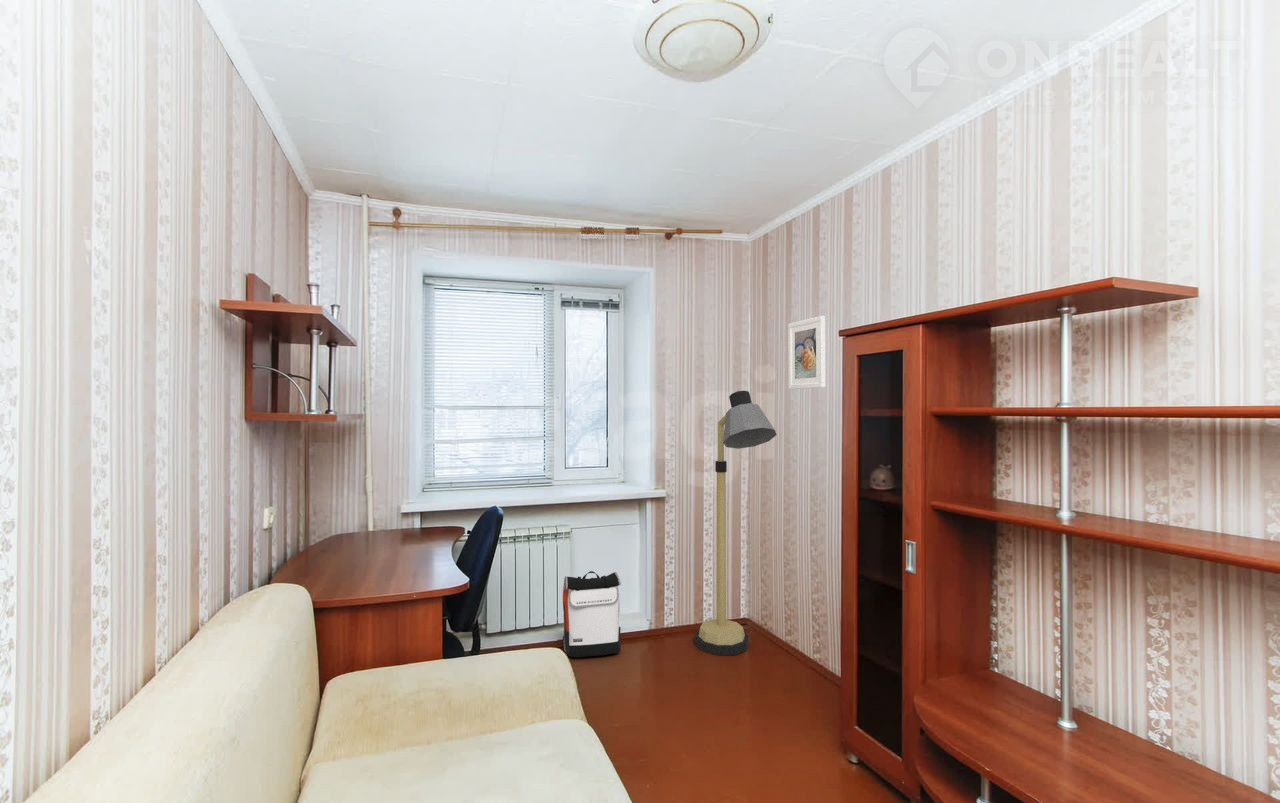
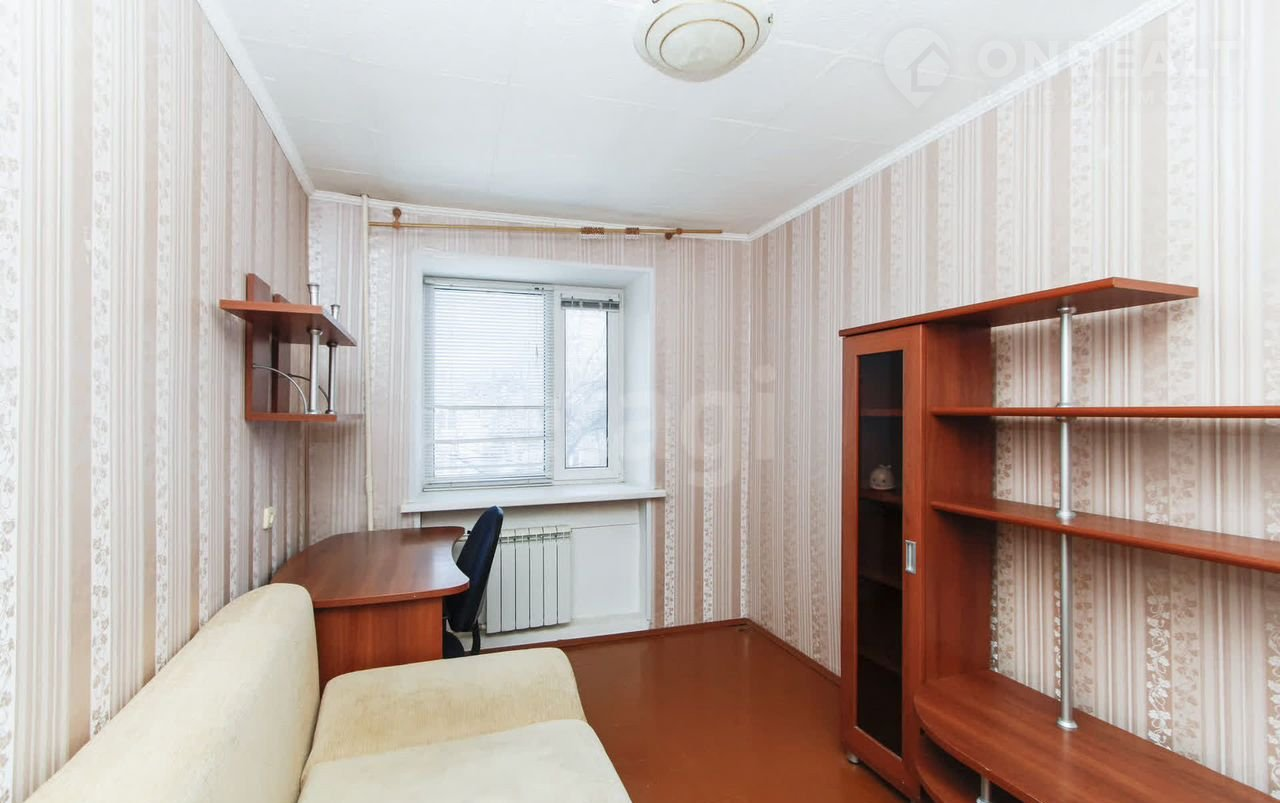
- floor lamp [693,390,778,656]
- backpack [562,570,622,658]
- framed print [787,315,827,390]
